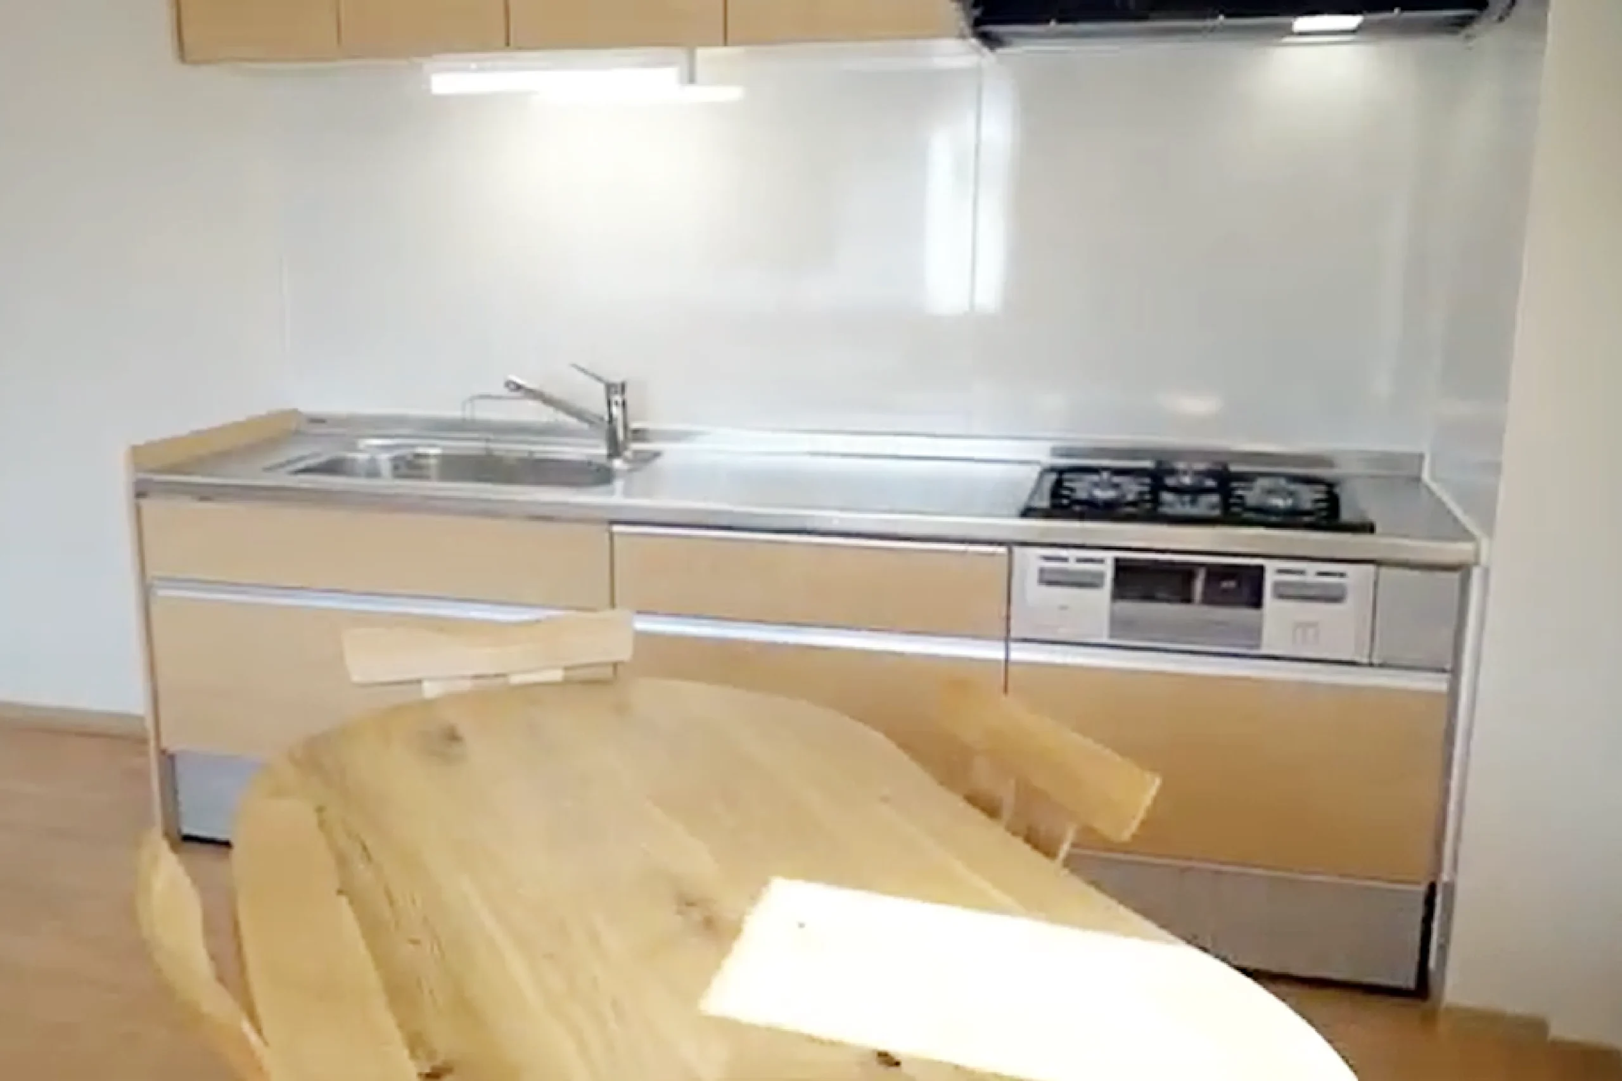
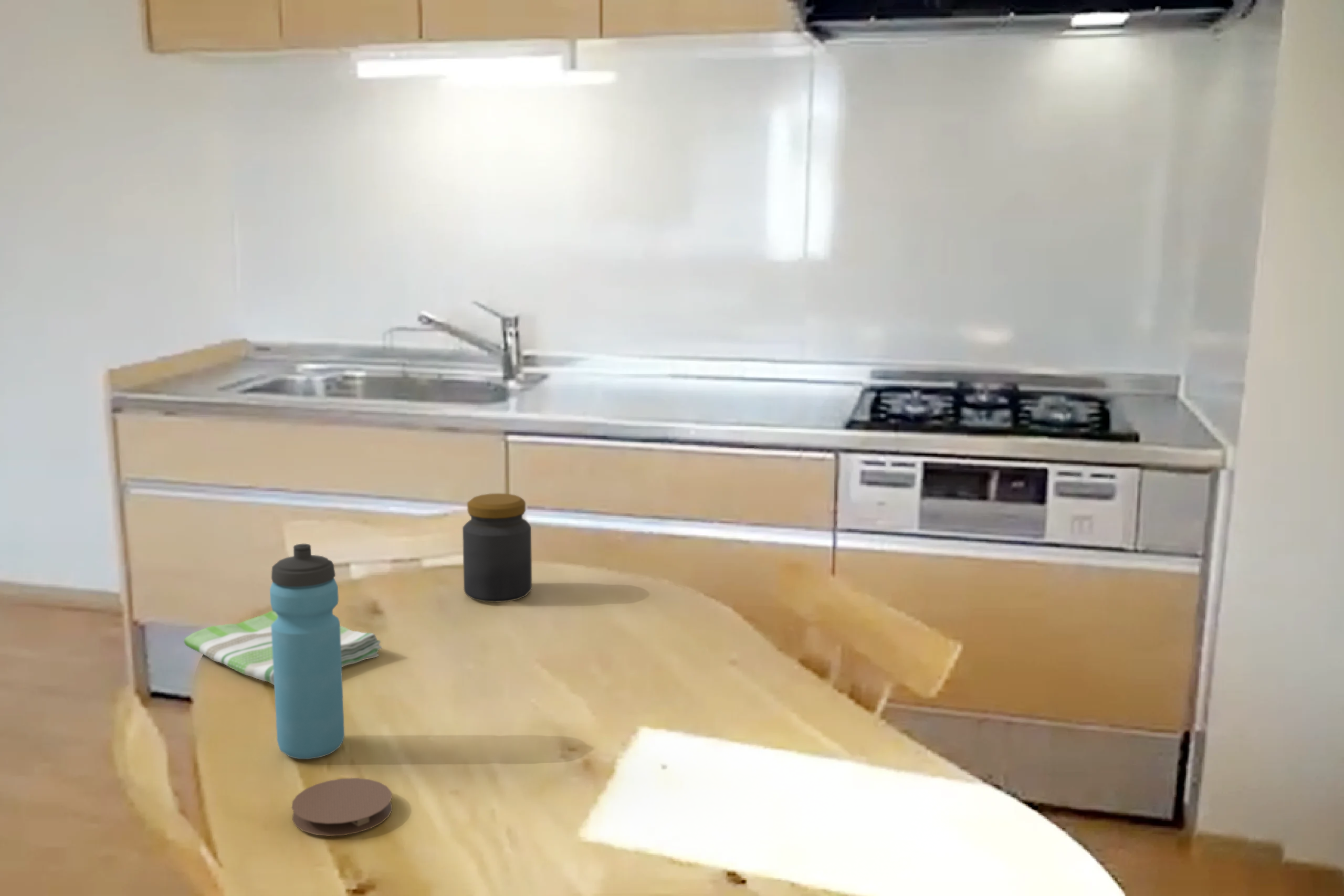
+ water bottle [269,543,345,760]
+ dish towel [183,610,383,686]
+ coaster [291,777,393,837]
+ jar [462,493,532,603]
